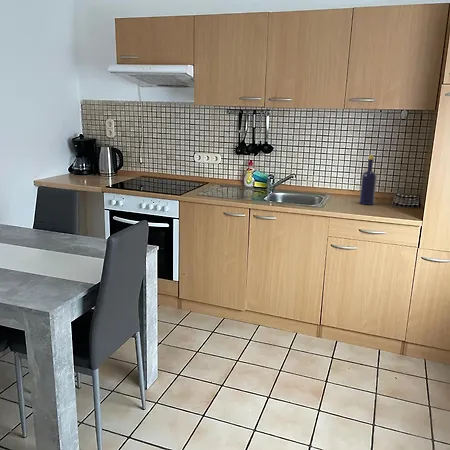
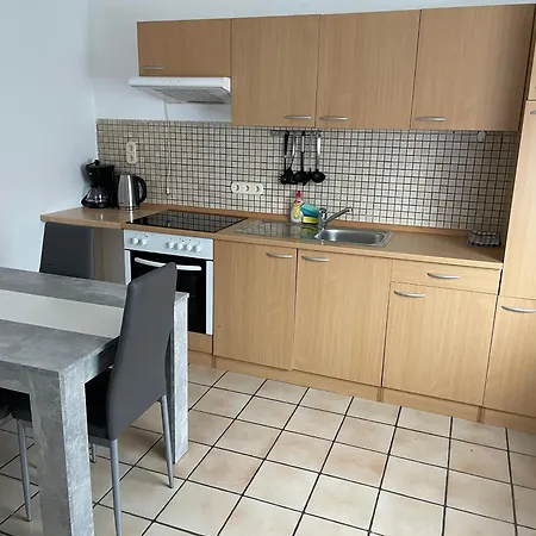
- bottle [358,154,378,206]
